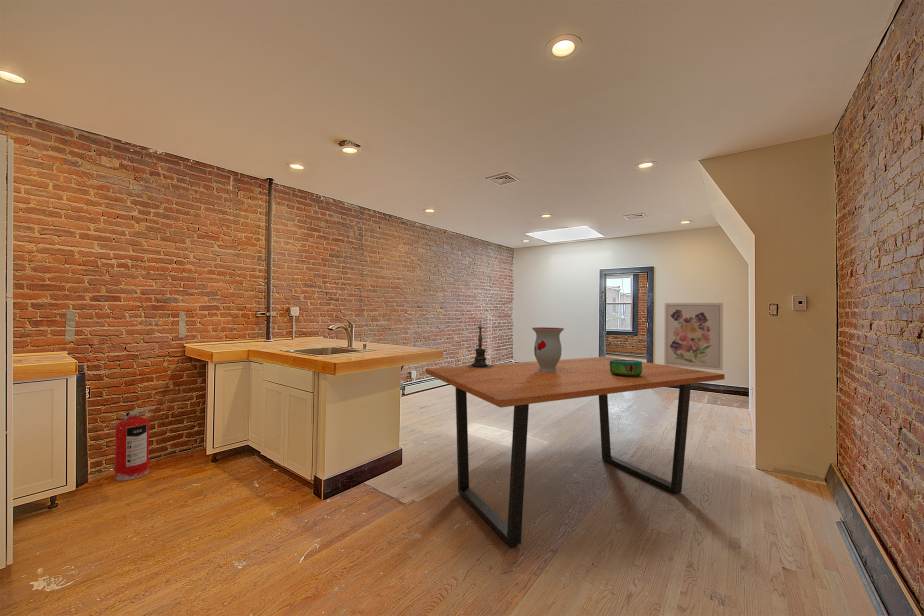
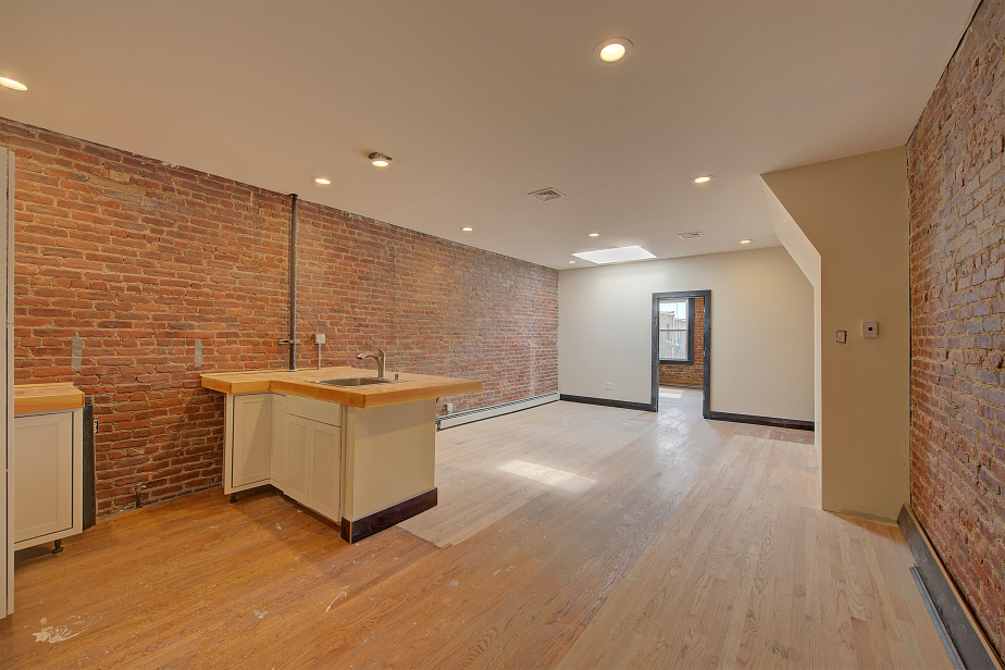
- decorative bowl [610,358,643,377]
- candle holder [467,322,494,369]
- wall art [663,302,724,371]
- dining table [425,356,726,548]
- fire extinguisher [113,406,156,482]
- vase [531,326,565,372]
